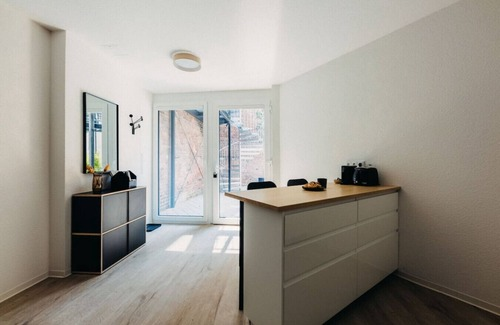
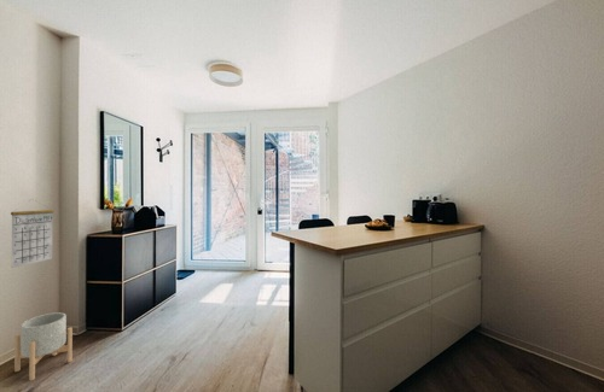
+ planter [13,311,74,381]
+ calendar [10,198,56,269]
